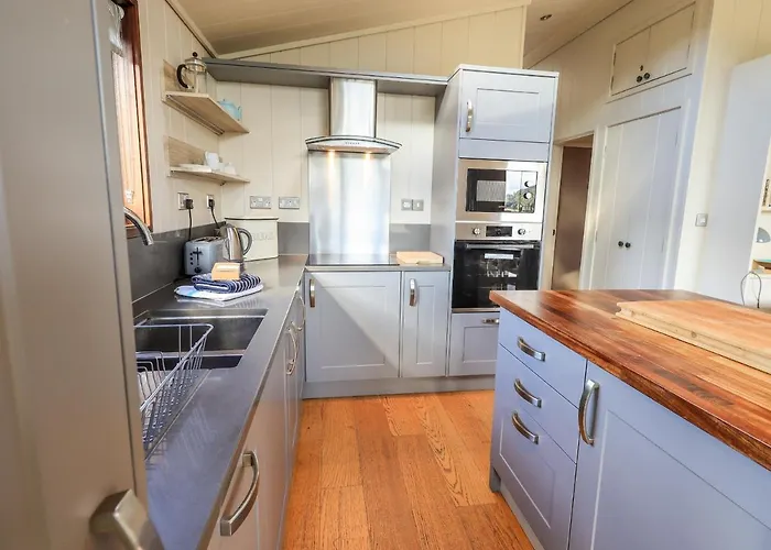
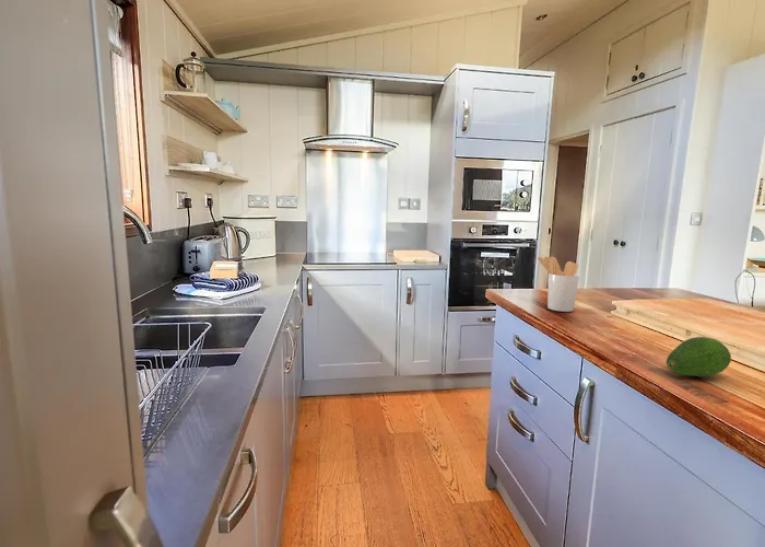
+ fruit [666,336,732,377]
+ utensil holder [537,256,580,313]
